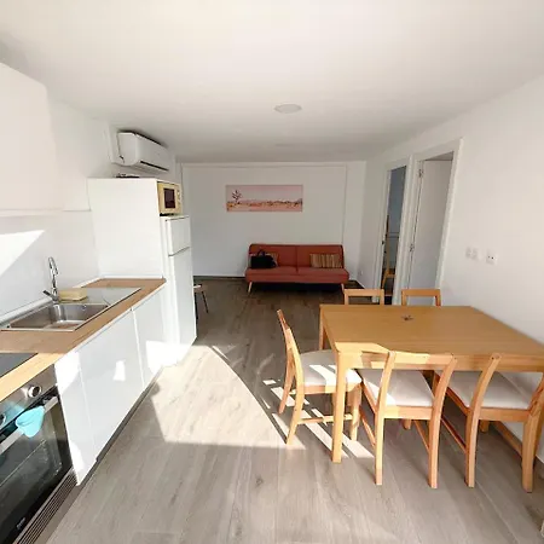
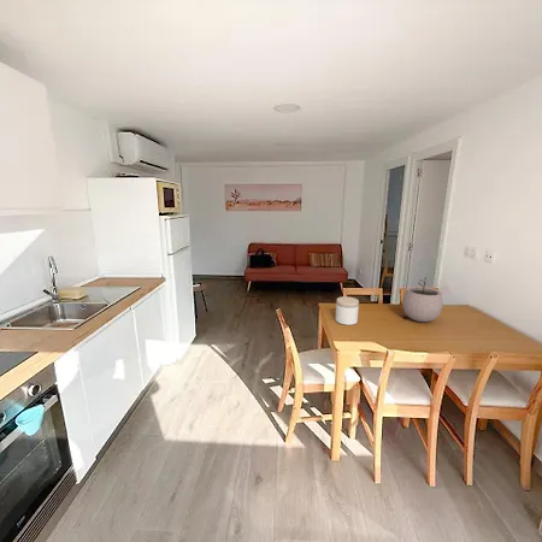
+ plant pot [401,276,443,323]
+ jar [335,295,360,326]
